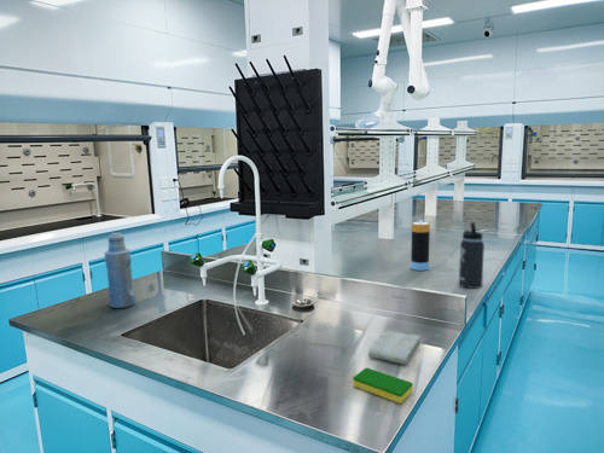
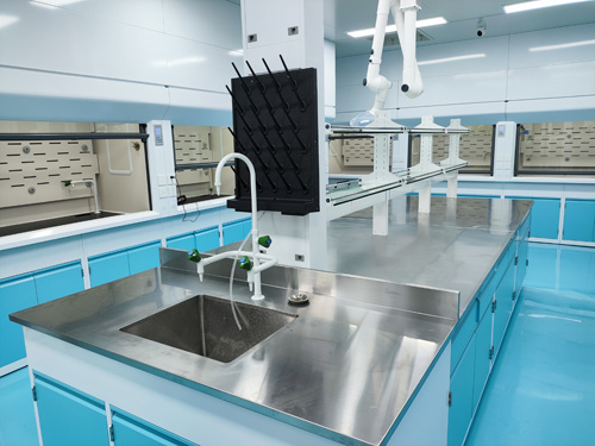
- dish sponge [352,366,414,405]
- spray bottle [410,219,431,272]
- bottle [104,232,137,309]
- thermos bottle [458,221,486,290]
- washcloth [367,330,422,365]
